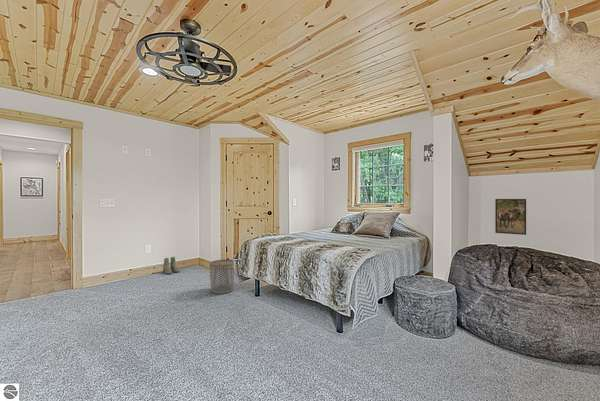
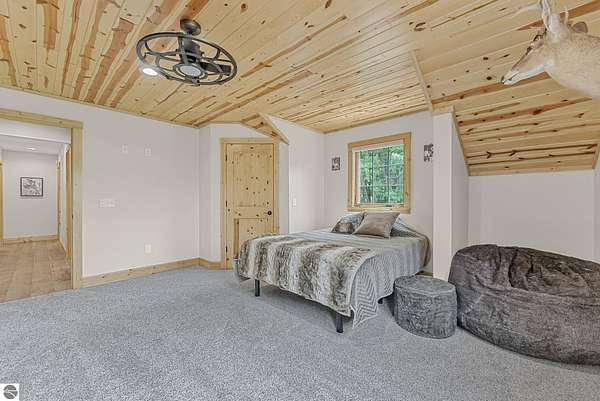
- waste bin [209,259,235,295]
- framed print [494,198,527,236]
- boots [162,256,180,275]
